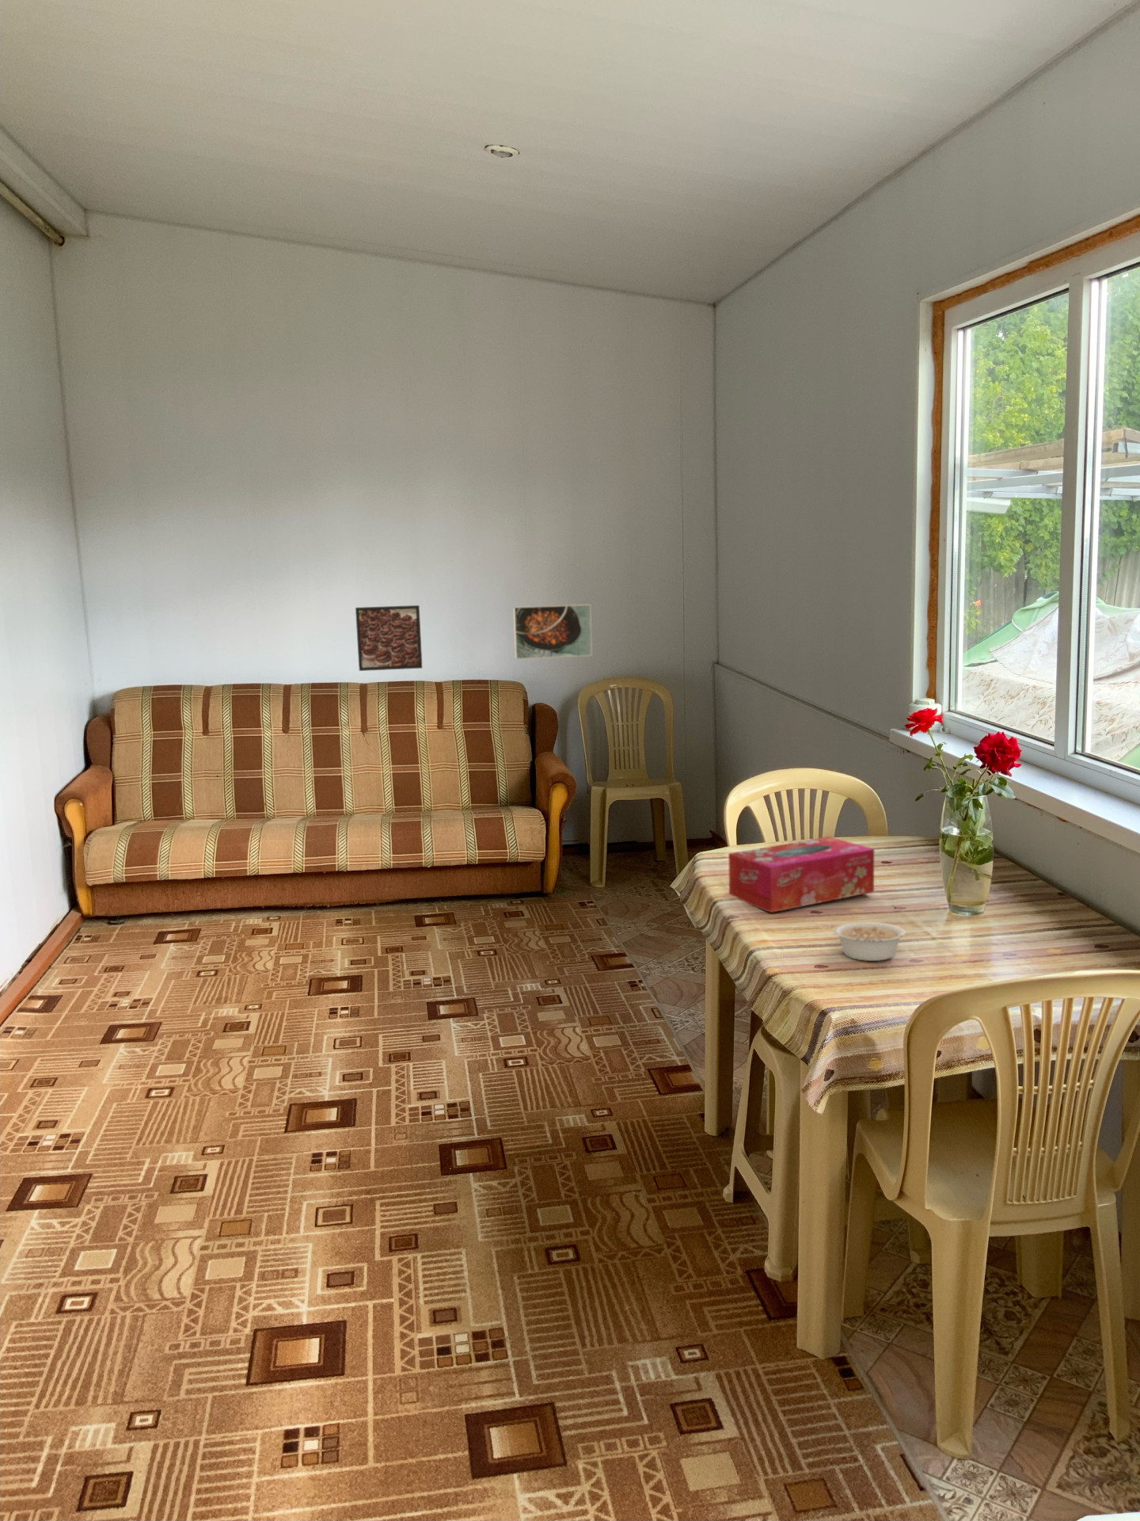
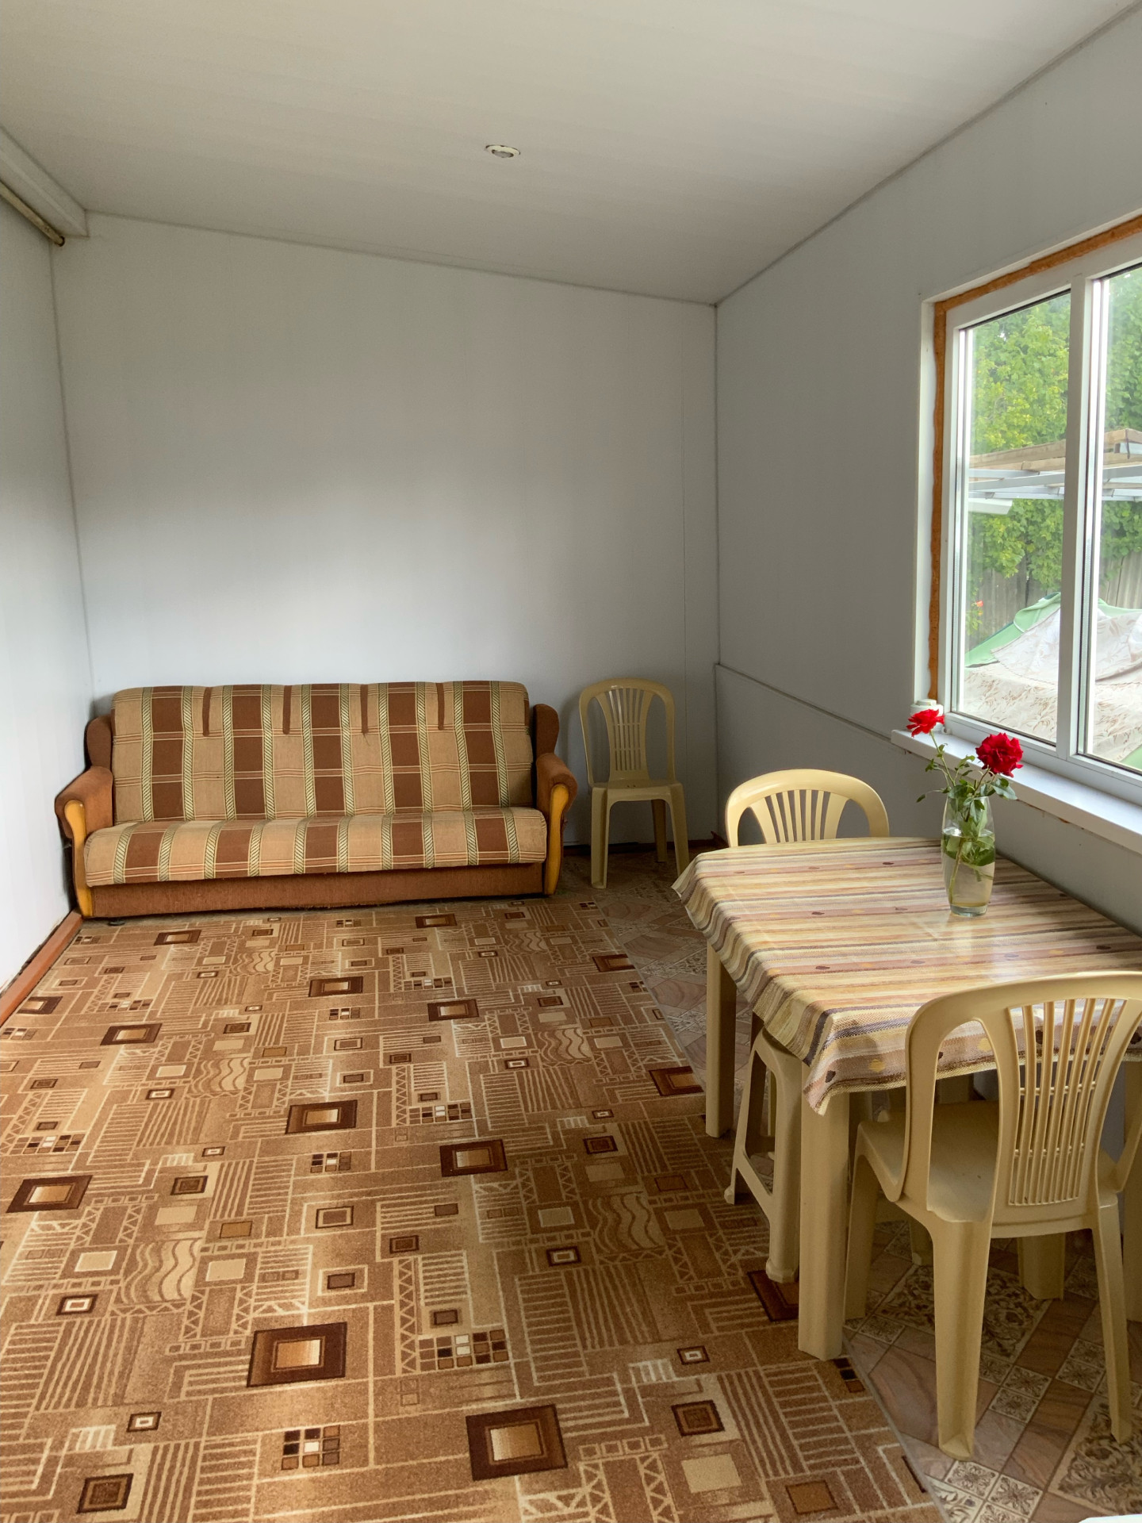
- legume [832,921,917,962]
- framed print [513,604,593,660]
- tissue box [728,836,875,914]
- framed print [354,605,423,672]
